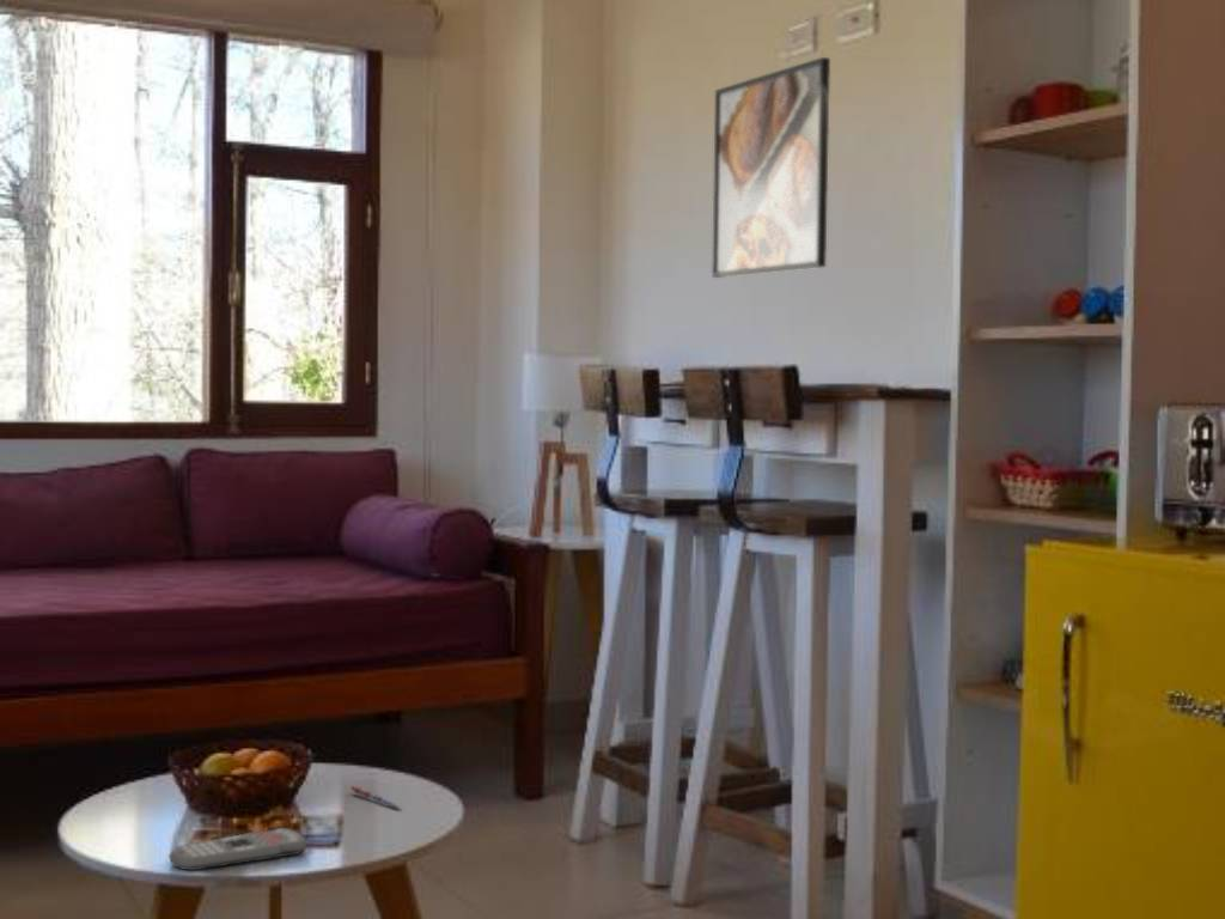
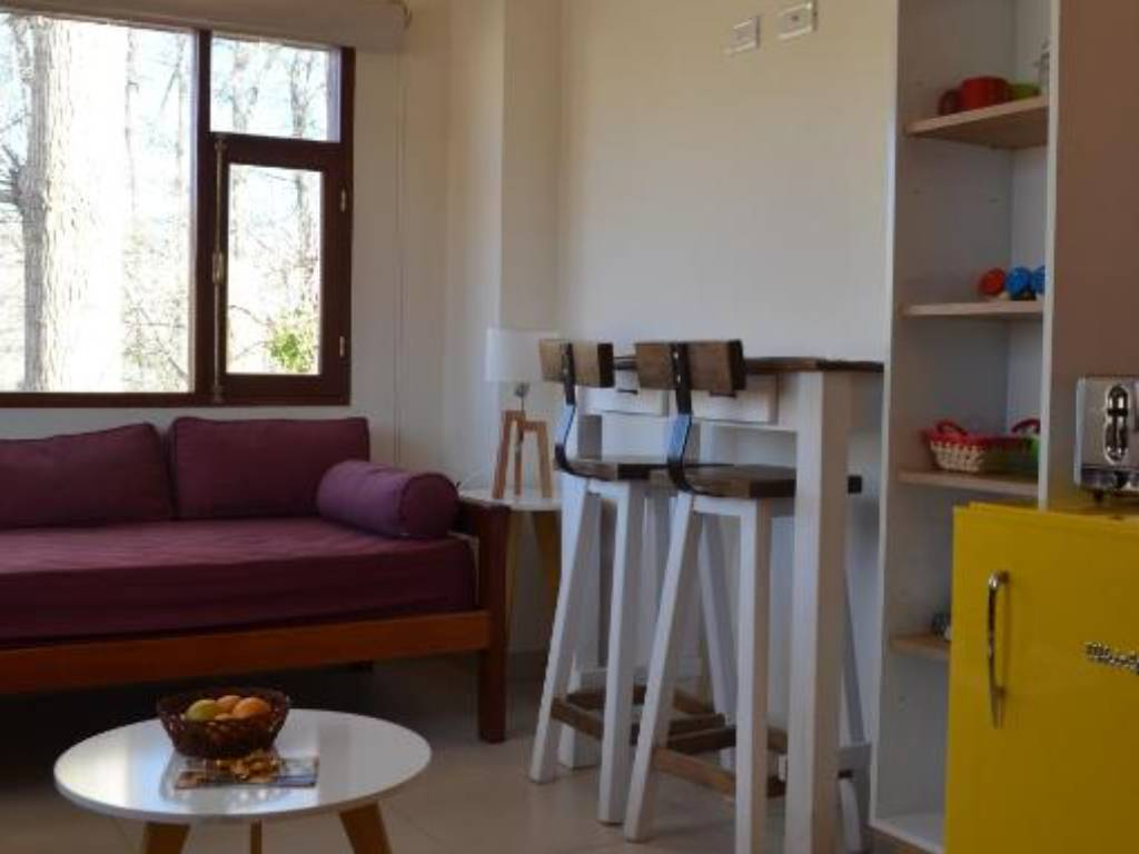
- pen [349,784,402,810]
- remote control [167,827,307,871]
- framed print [711,56,831,279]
